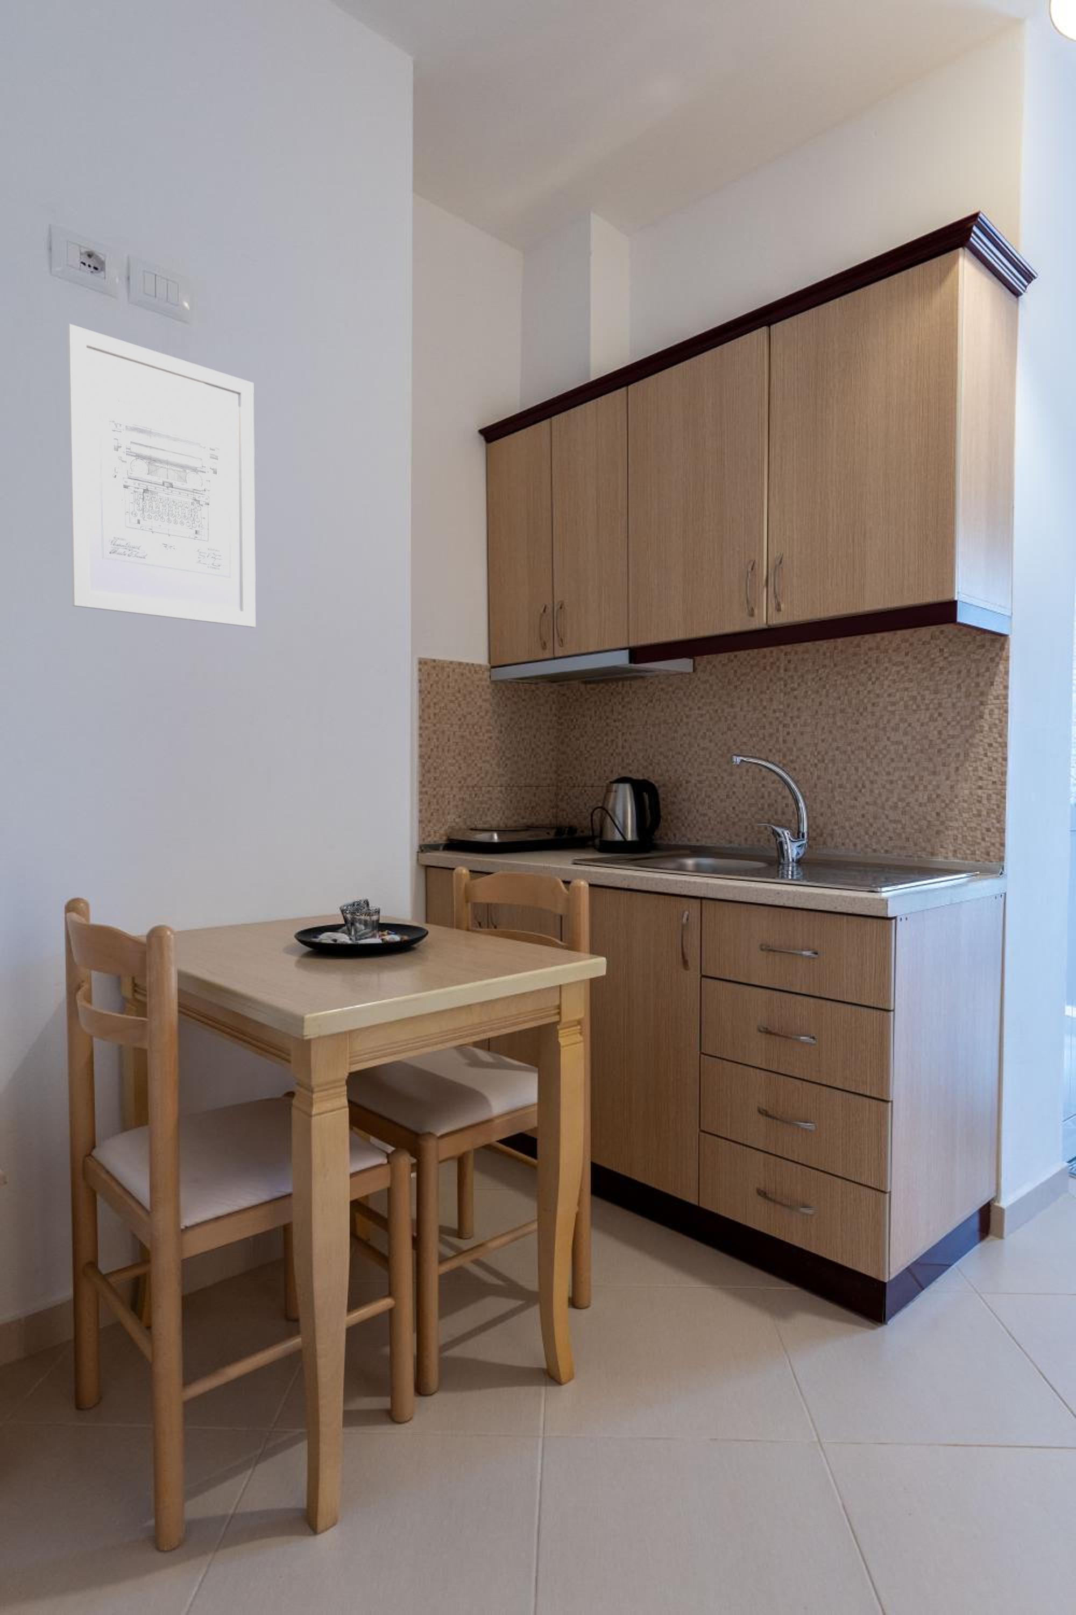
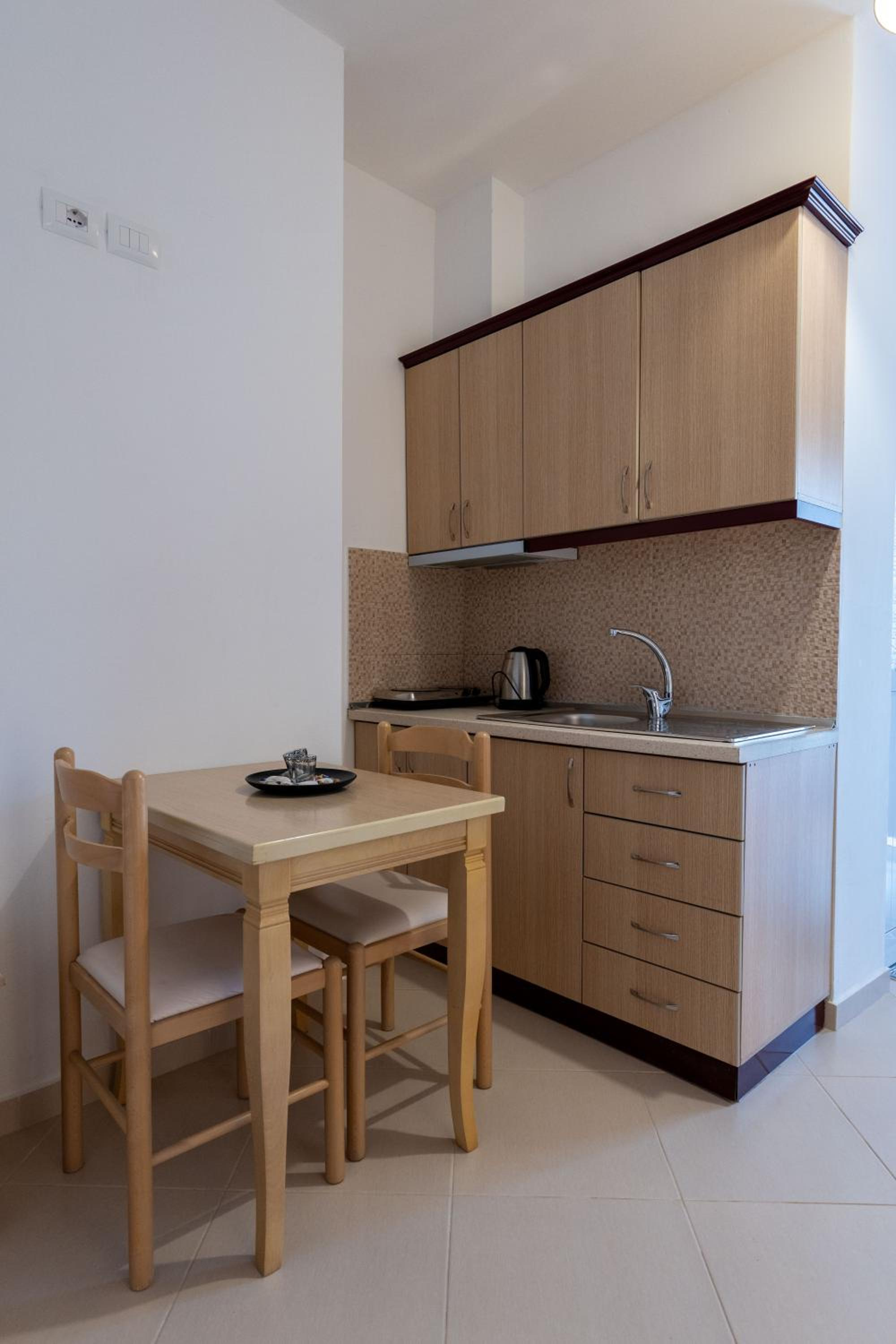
- wall art [67,323,256,627]
